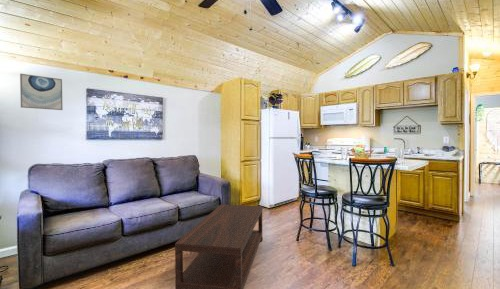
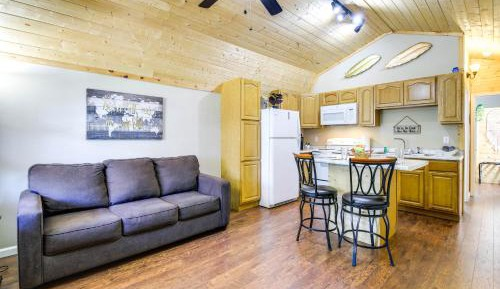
- coffee table [174,204,264,289]
- wall art [19,73,64,111]
